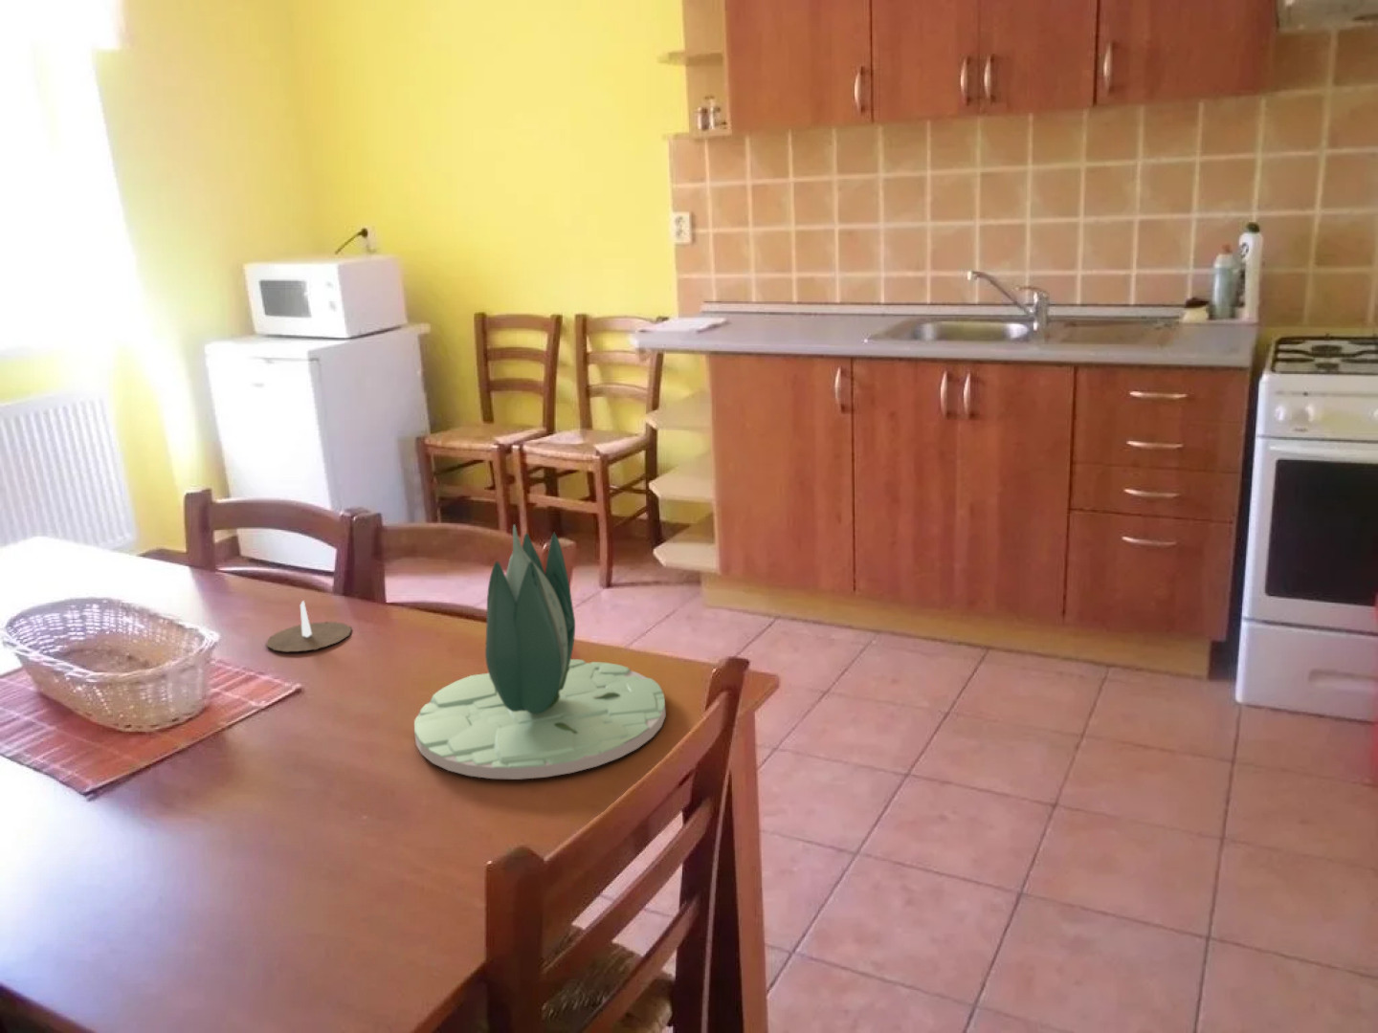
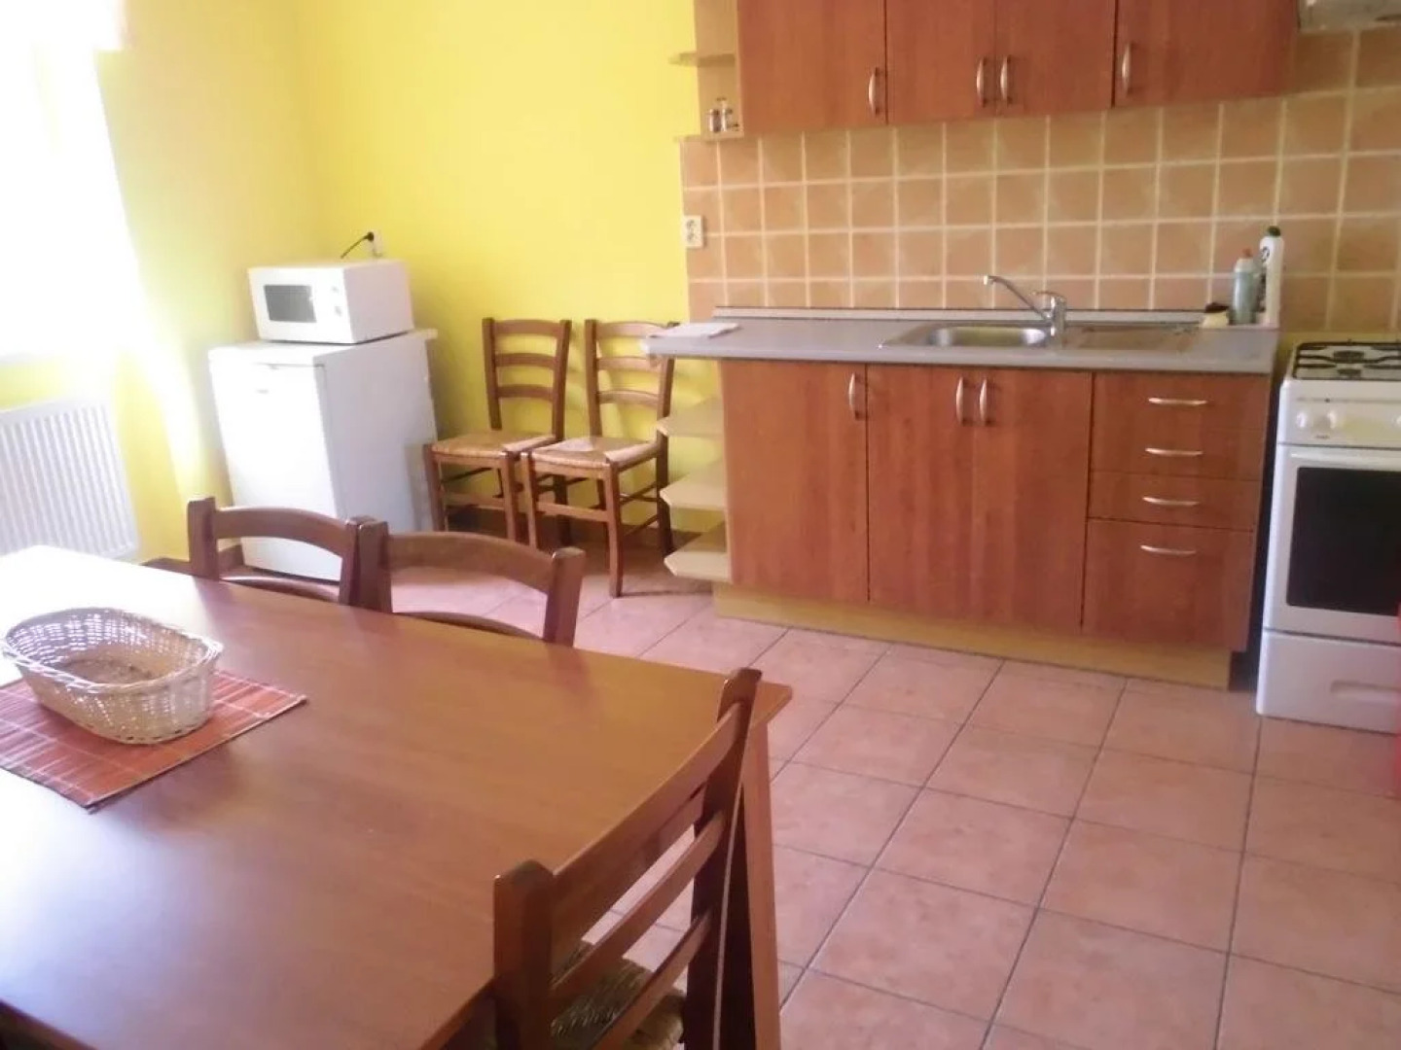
- succulent plant [413,523,667,780]
- candle [264,600,374,653]
